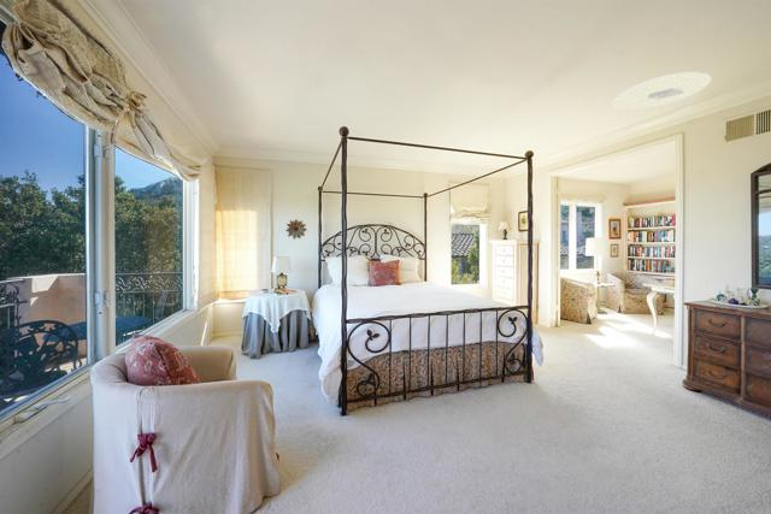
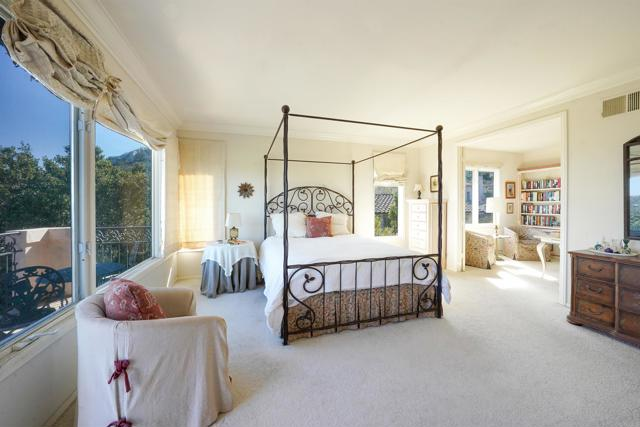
- ceiling light [612,71,712,112]
